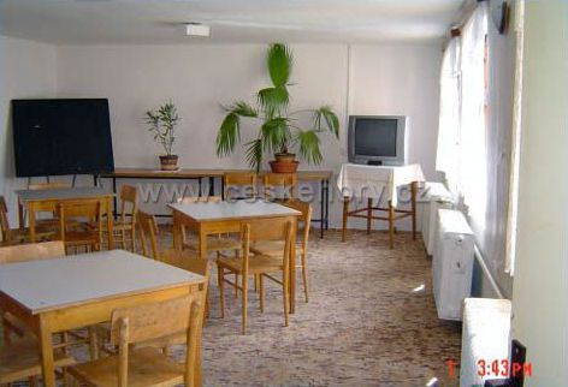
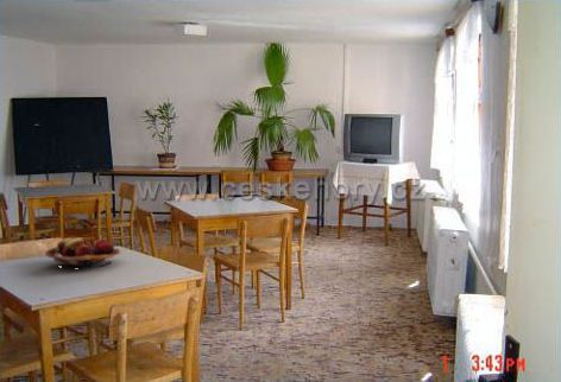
+ fruit basket [44,236,122,269]
